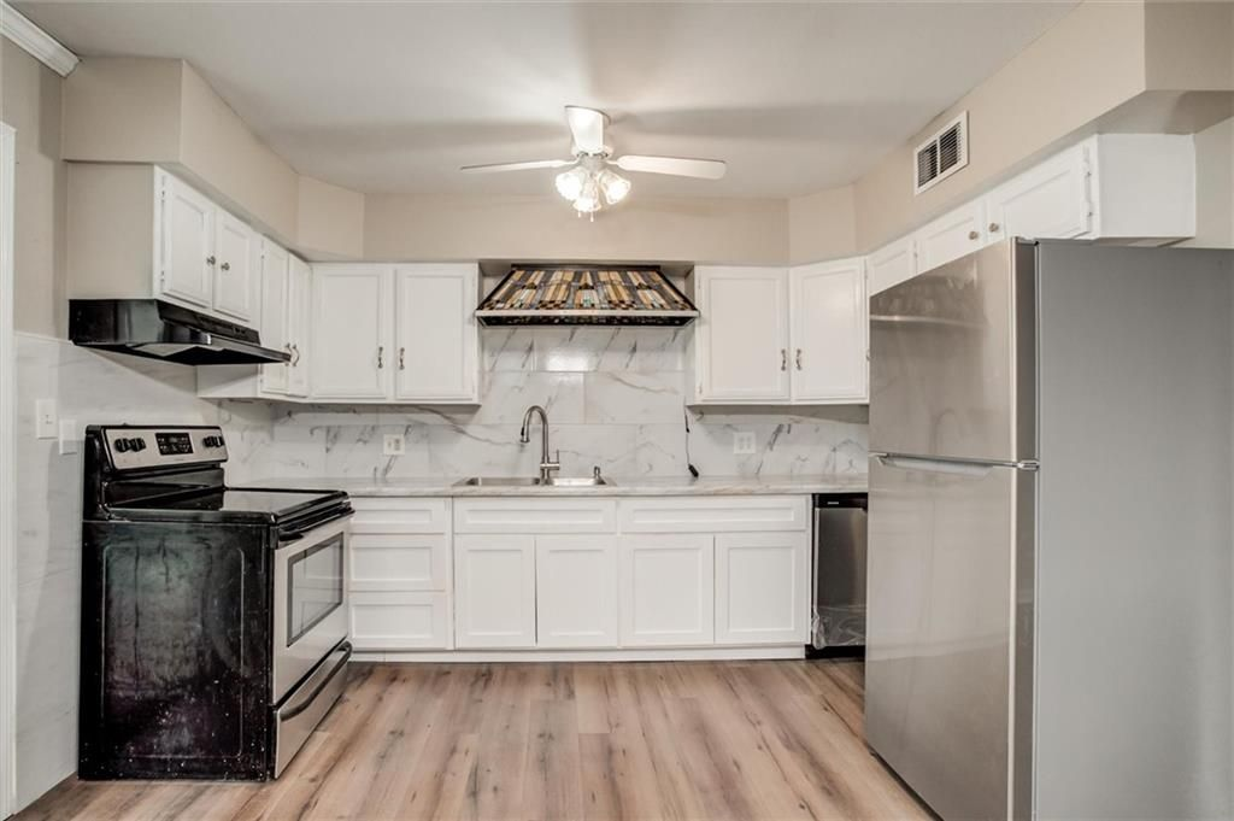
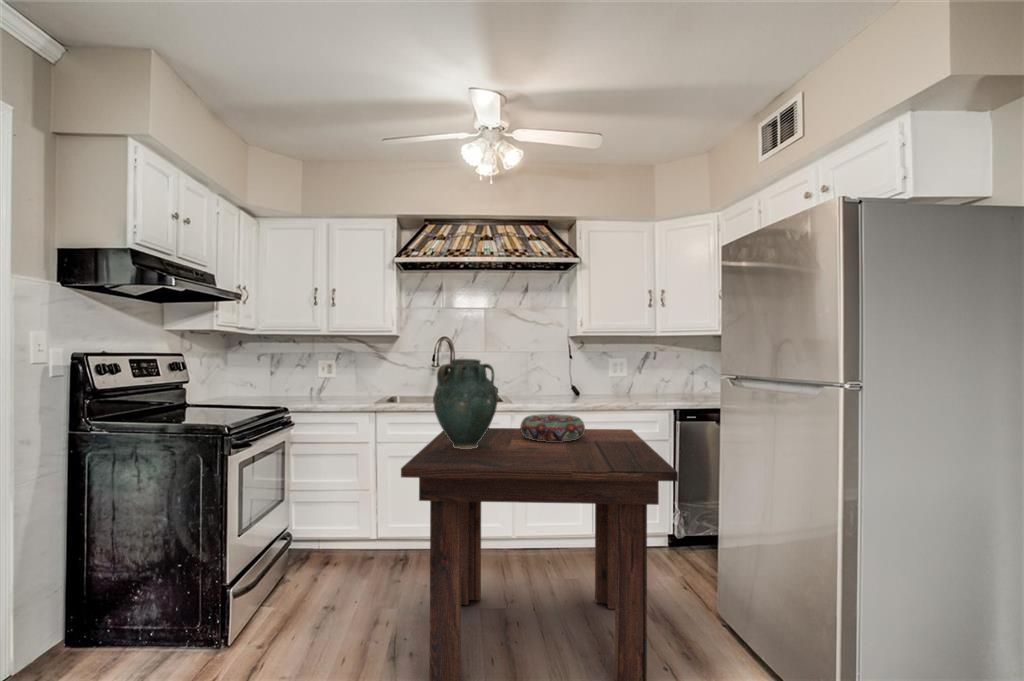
+ vase [432,358,499,449]
+ dining table [400,427,679,681]
+ decorative bowl [519,413,586,442]
